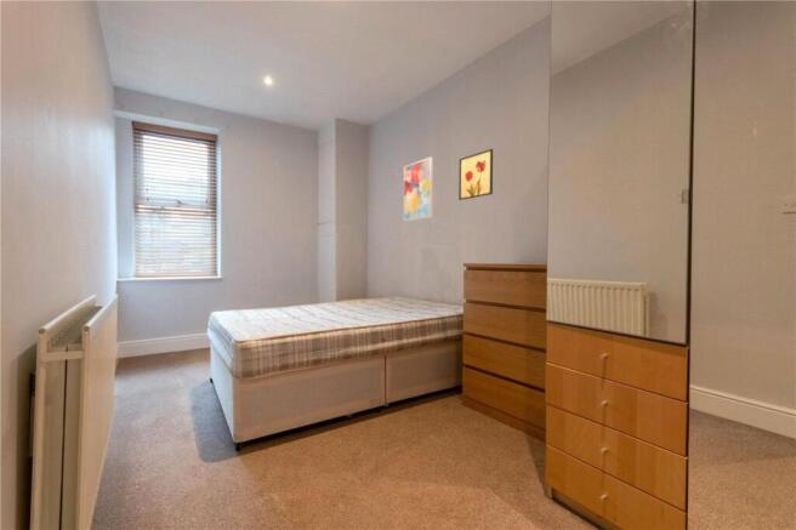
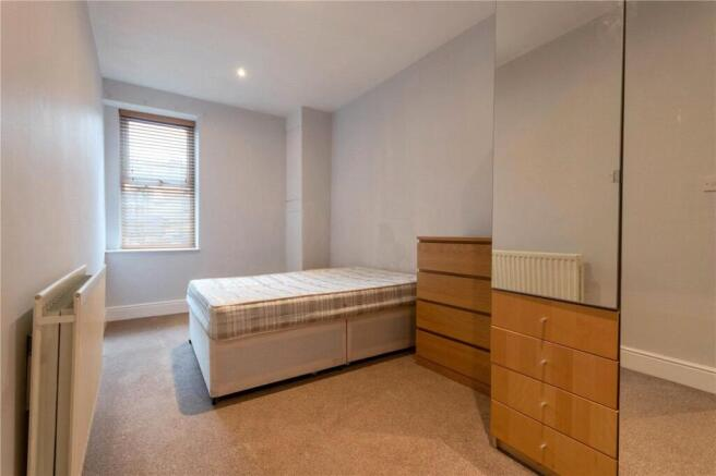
- wall art [402,155,434,222]
- wall art [457,148,494,201]
